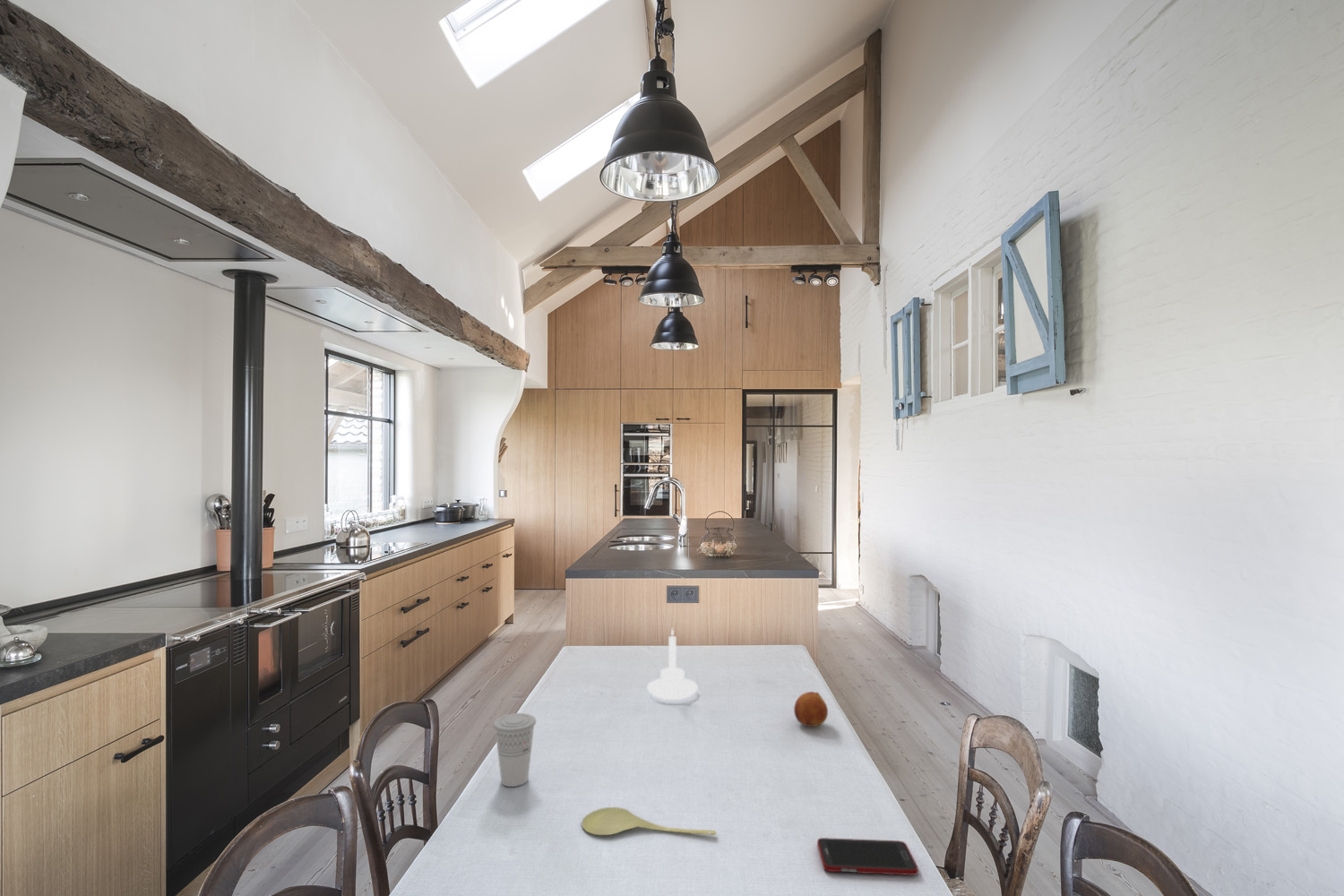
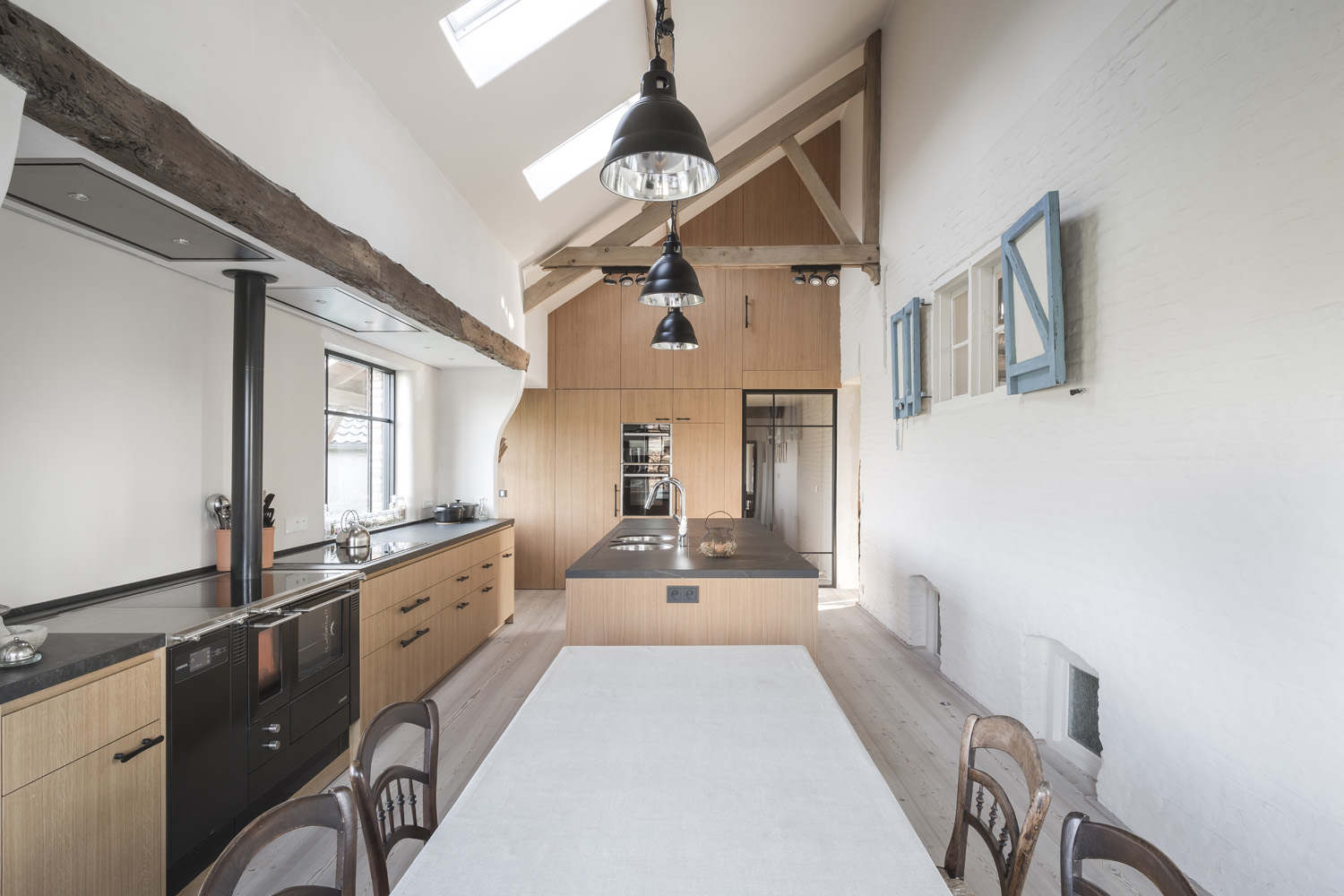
- cell phone [816,837,919,876]
- cup [493,712,537,788]
- spoon [581,806,717,836]
- fruit [793,691,829,728]
- candle holder [646,626,699,701]
